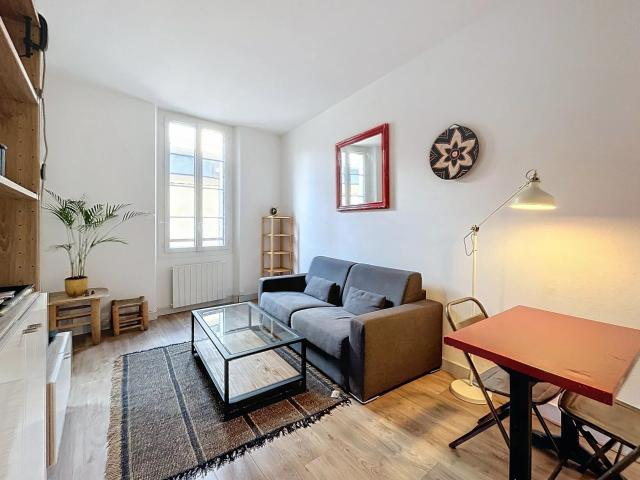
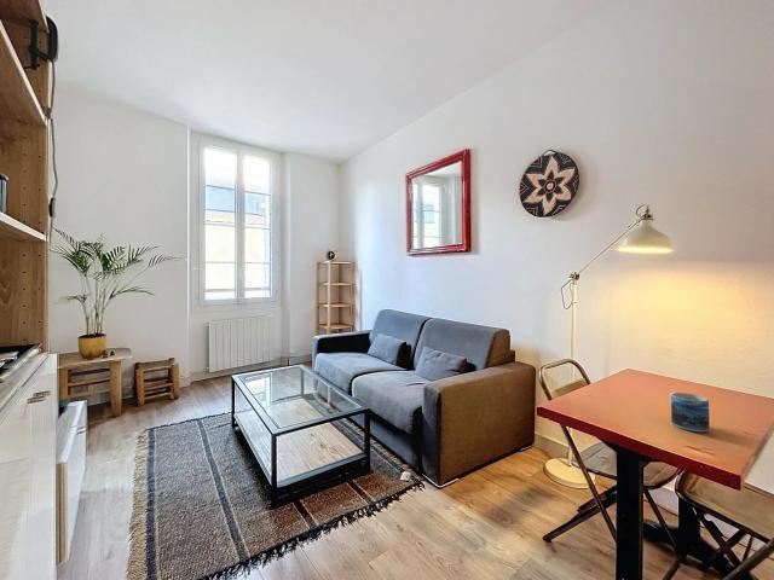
+ mug [669,392,711,433]
